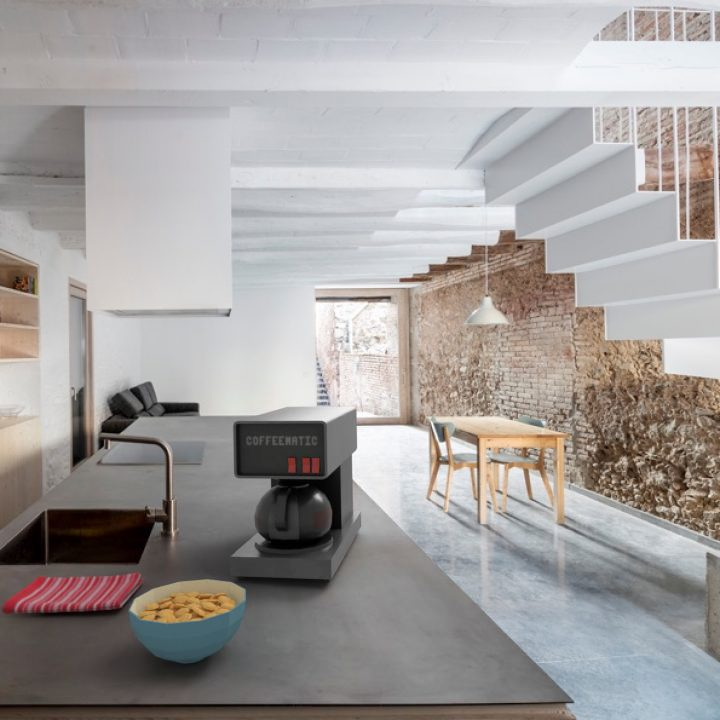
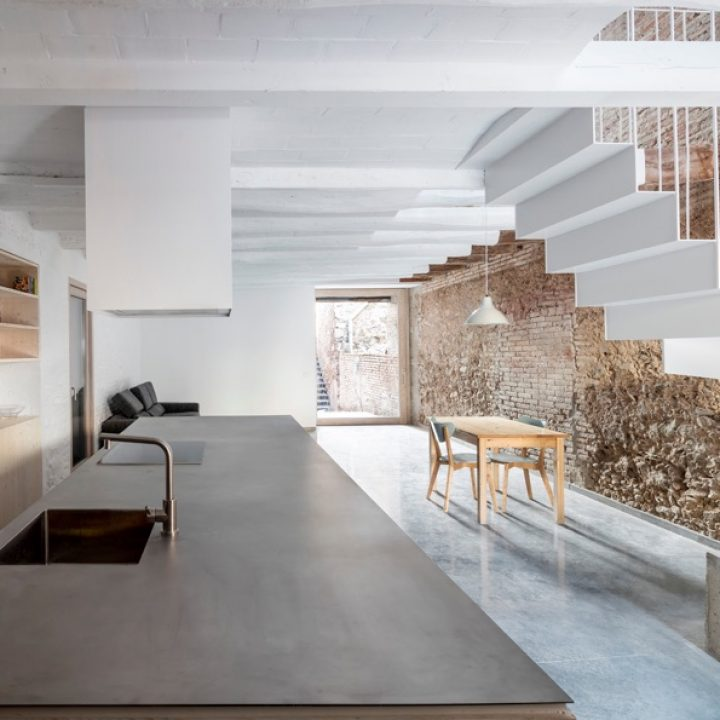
- cereal bowl [128,578,247,665]
- coffee maker [229,405,362,583]
- dish towel [1,572,145,615]
